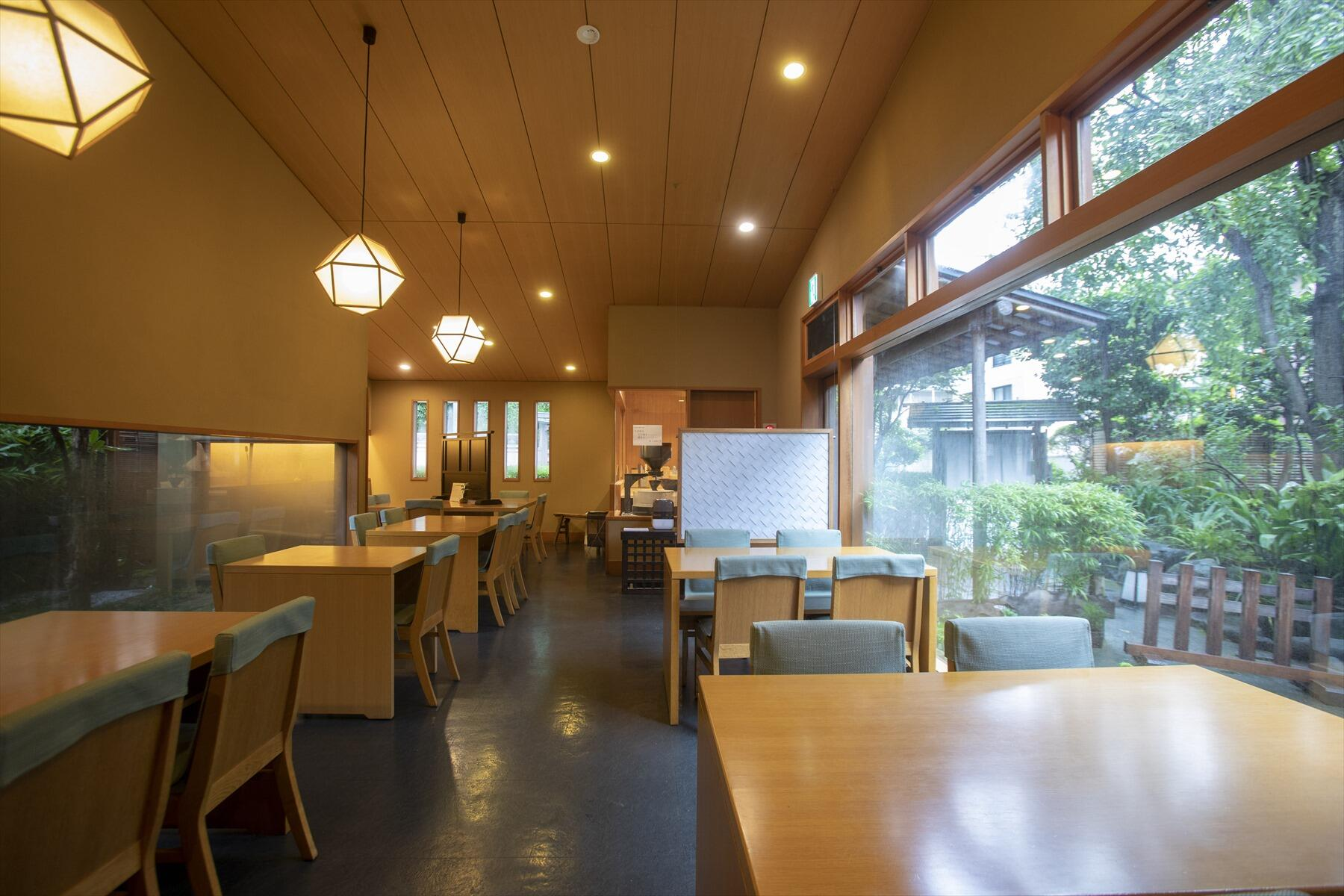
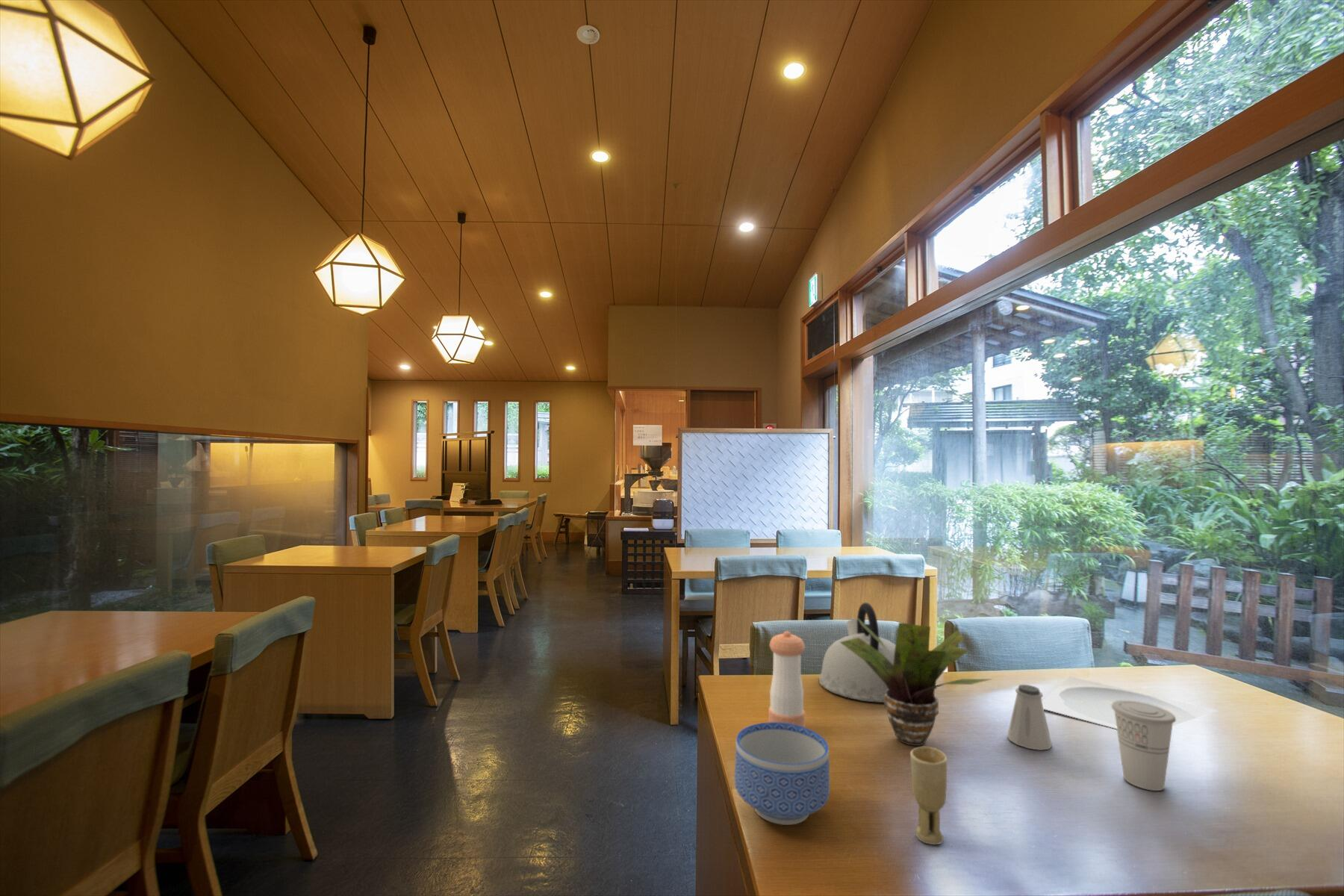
+ pepper shaker [768,630,806,728]
+ potted plant [840,617,995,747]
+ plate [1042,676,1219,729]
+ cup [1111,700,1176,791]
+ bowl [734,722,830,826]
+ kettle [818,602,895,703]
+ cup [909,746,948,845]
+ saltshaker [1007,684,1053,751]
